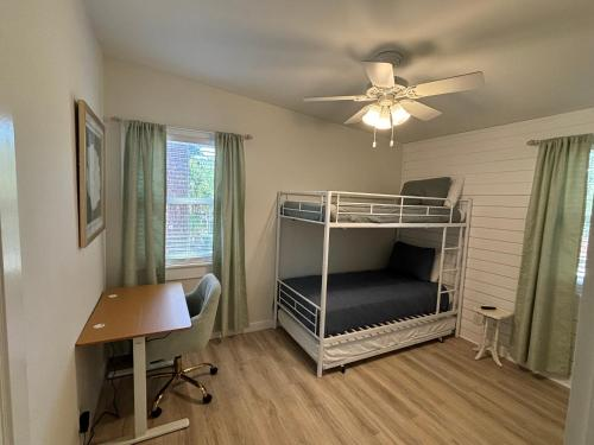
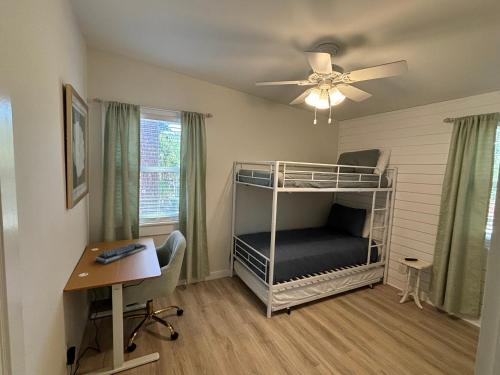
+ computer keyboard [93,242,149,265]
